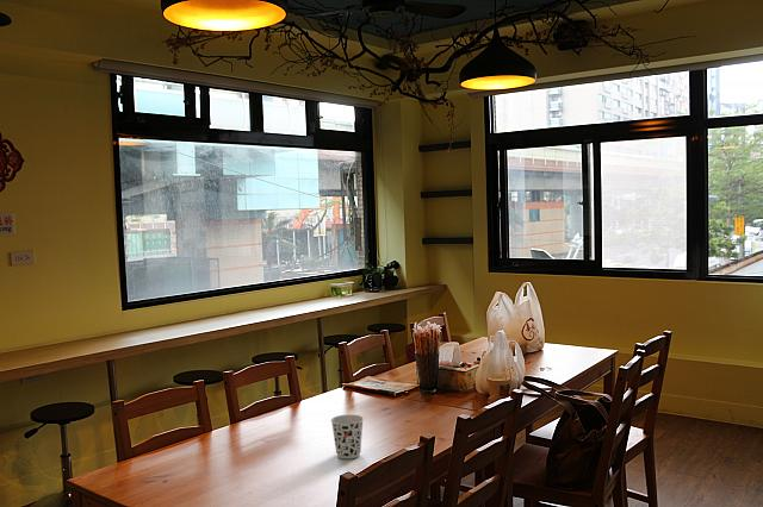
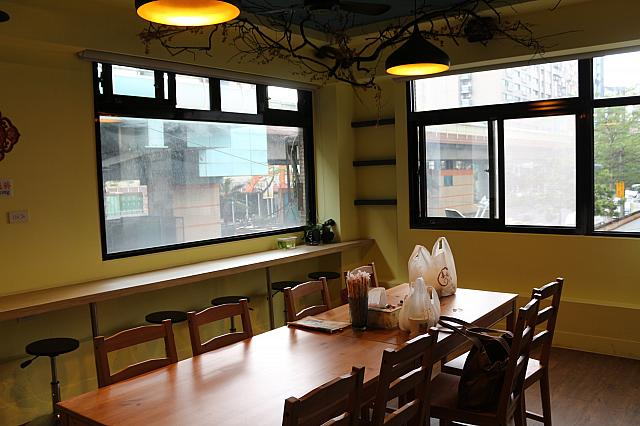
- cup [330,413,365,459]
